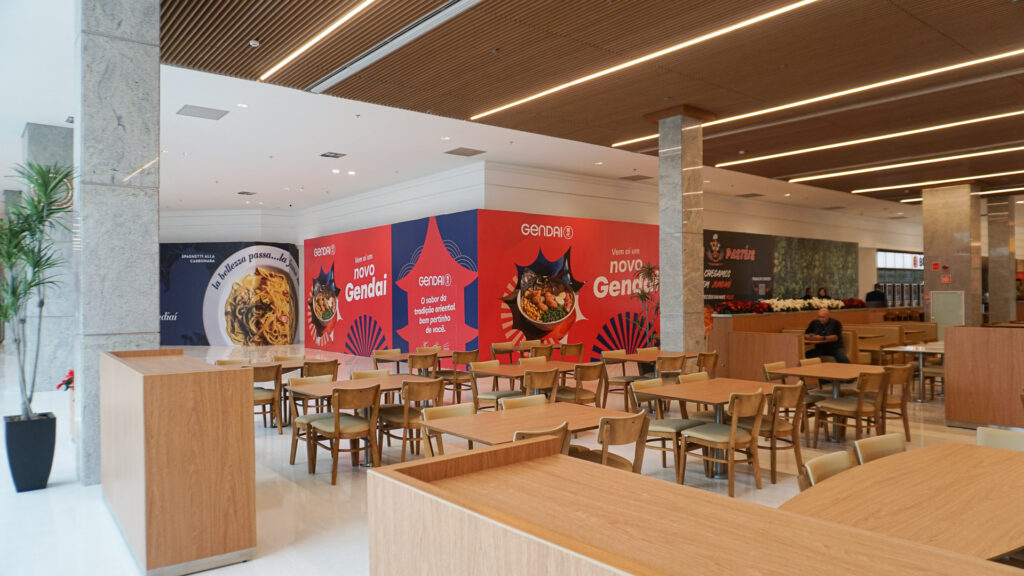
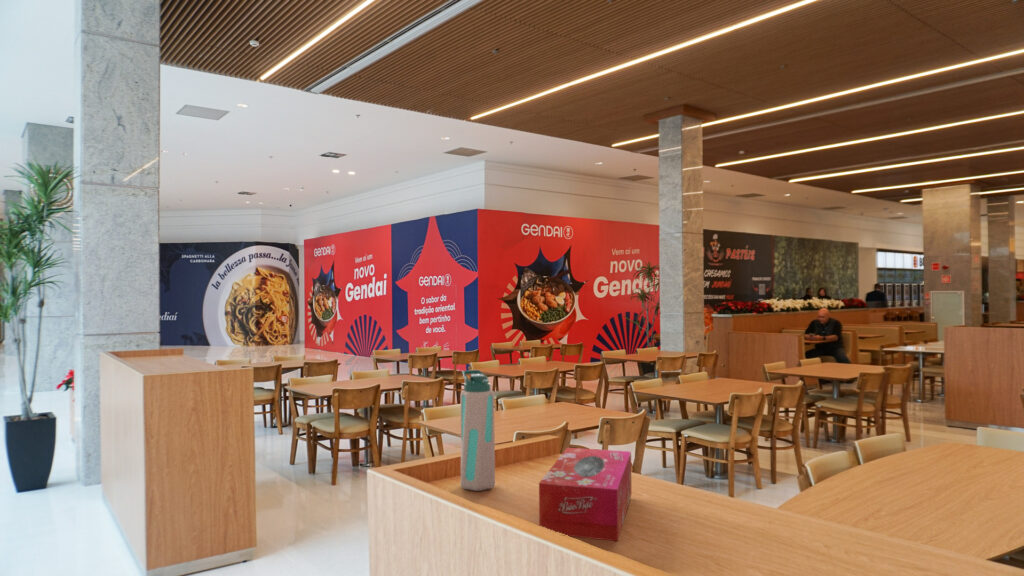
+ water bottle [459,369,496,492]
+ tissue box [538,447,632,542]
